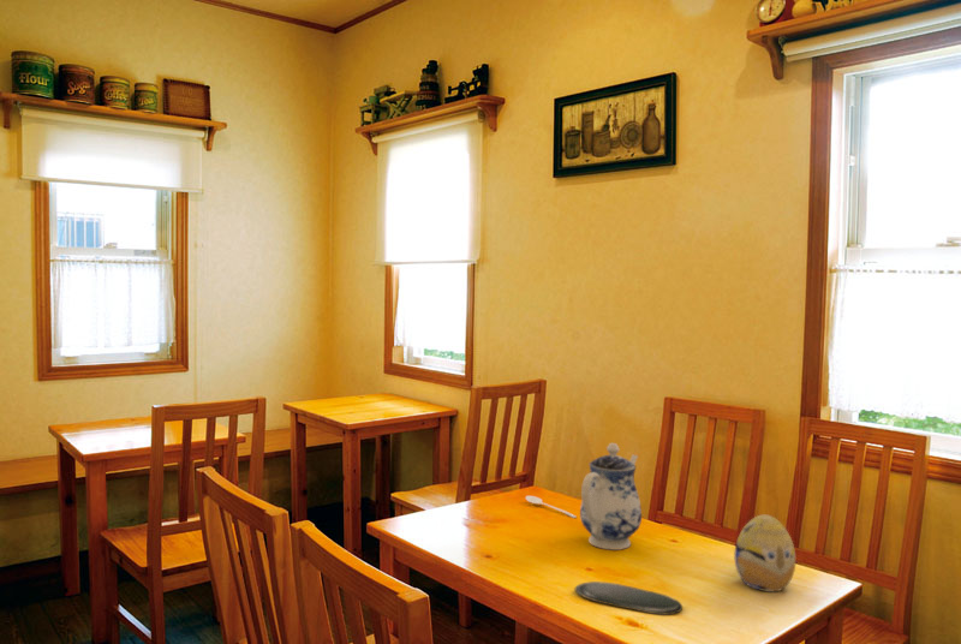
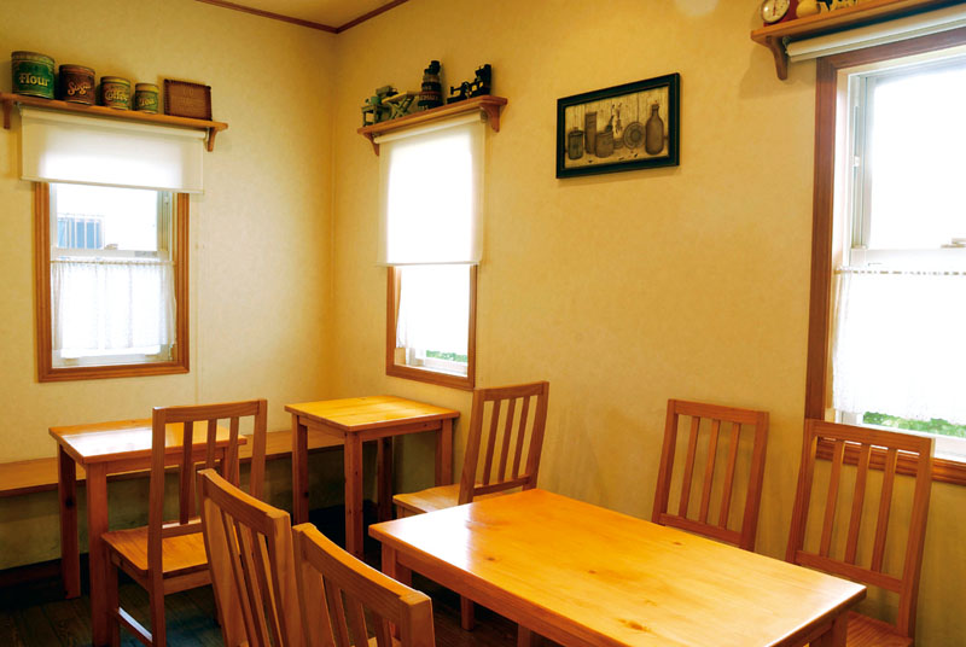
- teapot [579,442,643,550]
- oval tray [574,580,684,615]
- stirrer [525,495,578,519]
- decorative egg [733,514,796,592]
